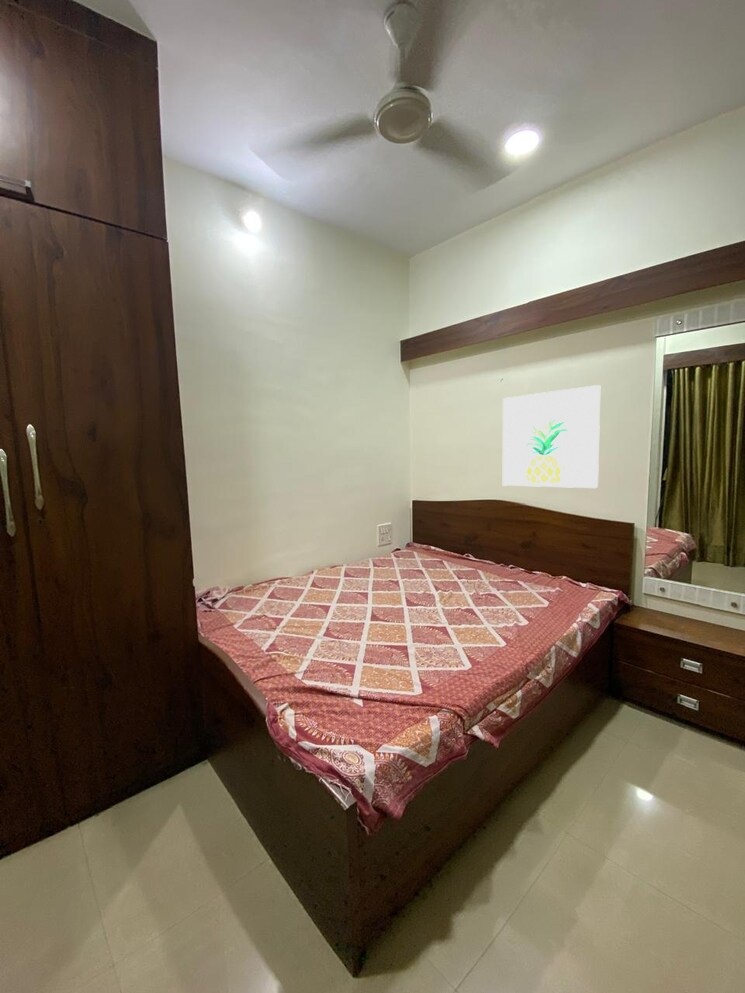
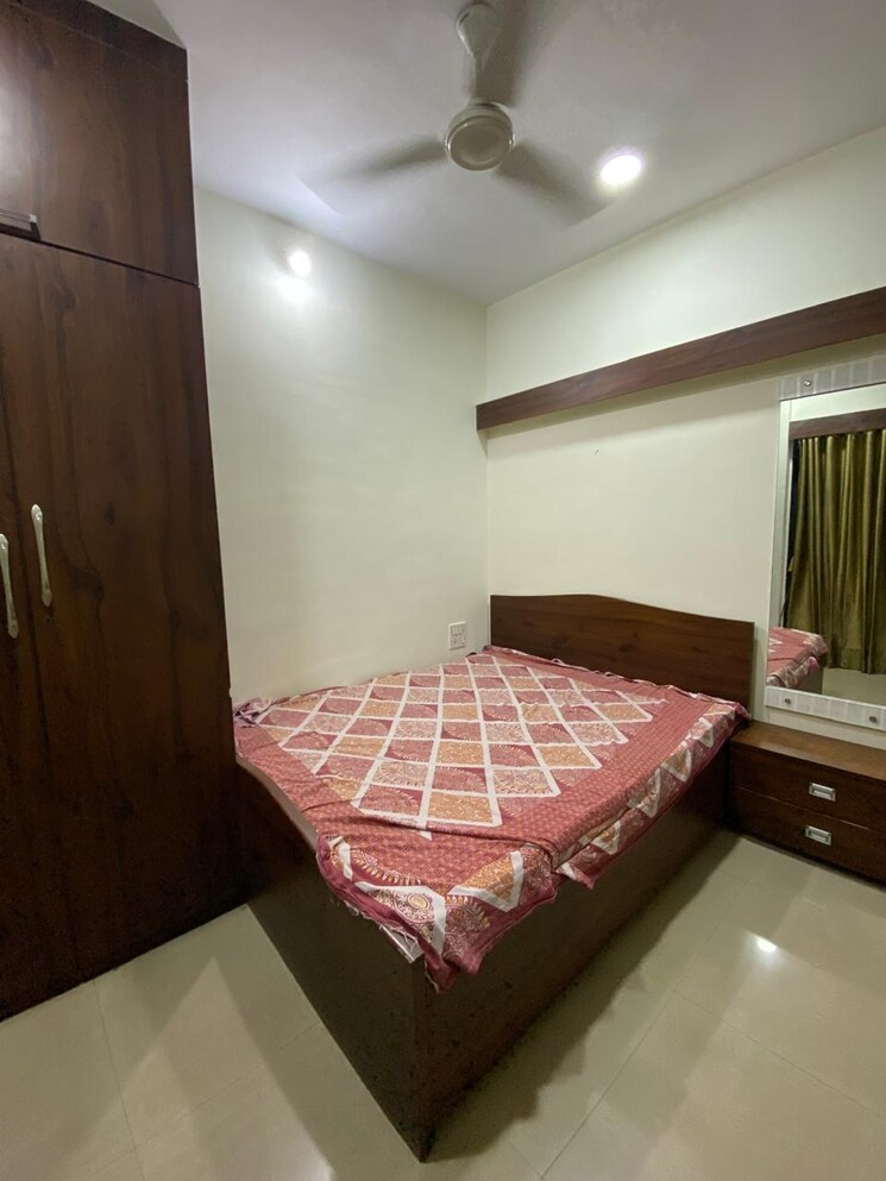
- wall art [502,384,601,489]
